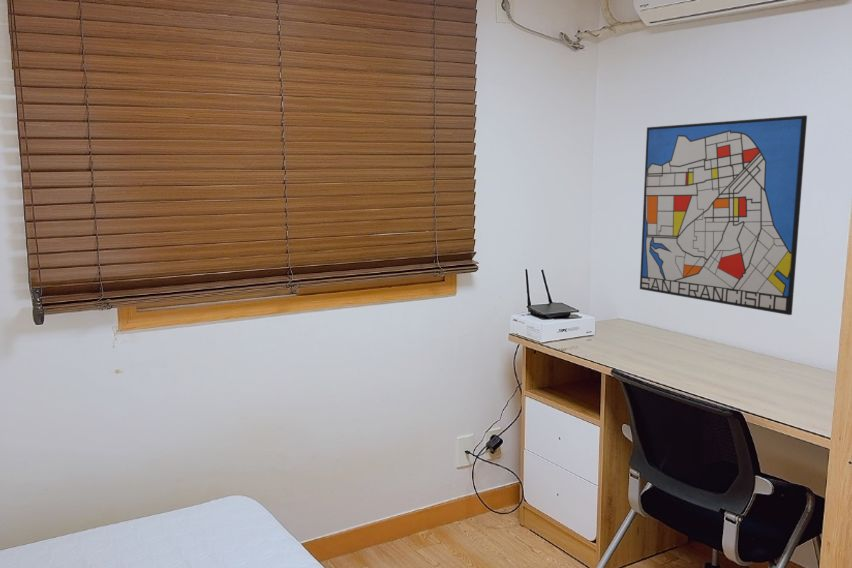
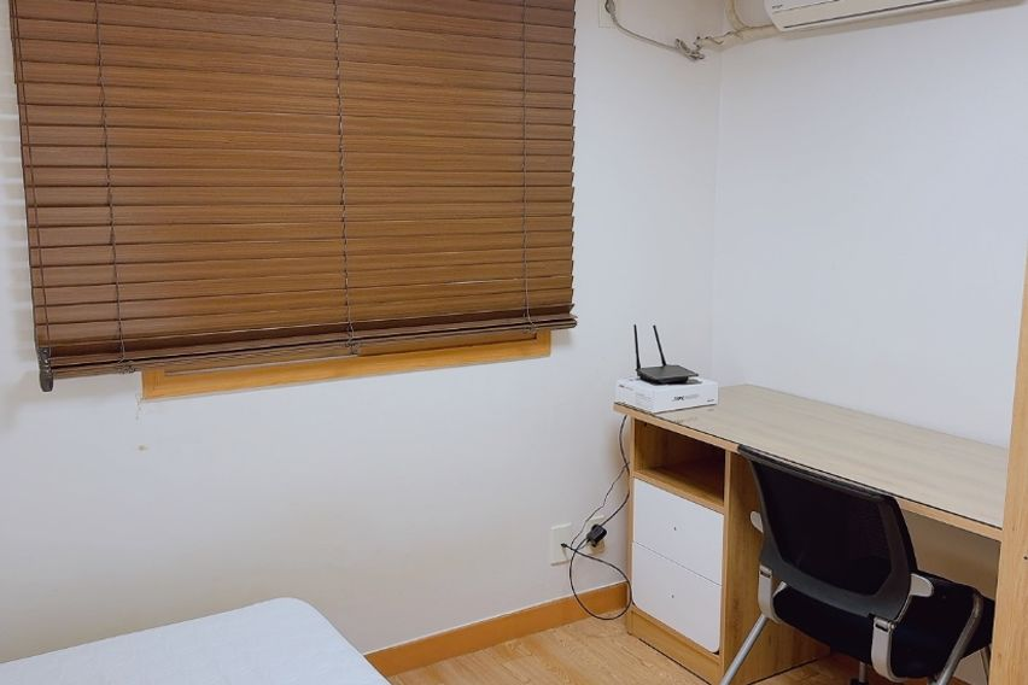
- wall art [639,114,808,316]
